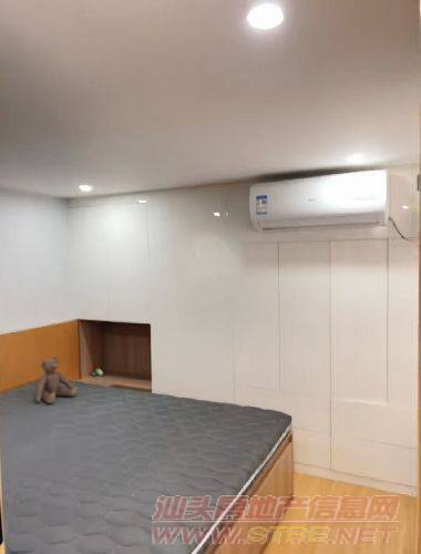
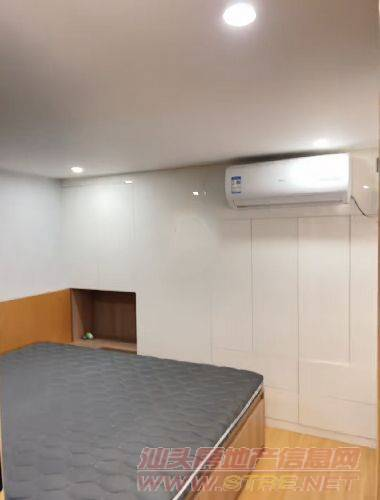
- teddy bear [35,356,78,404]
